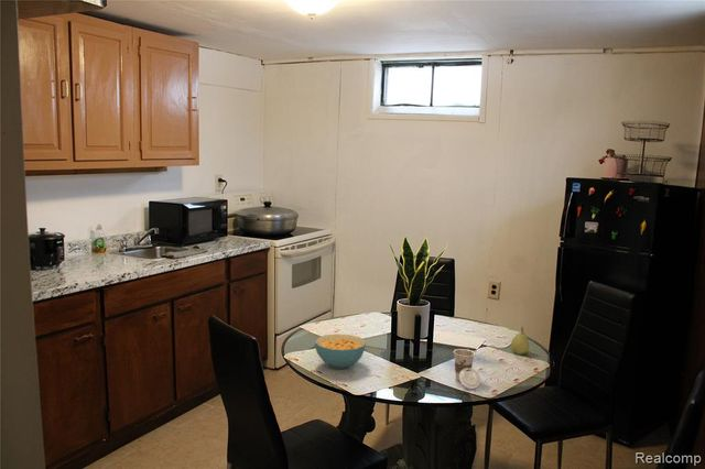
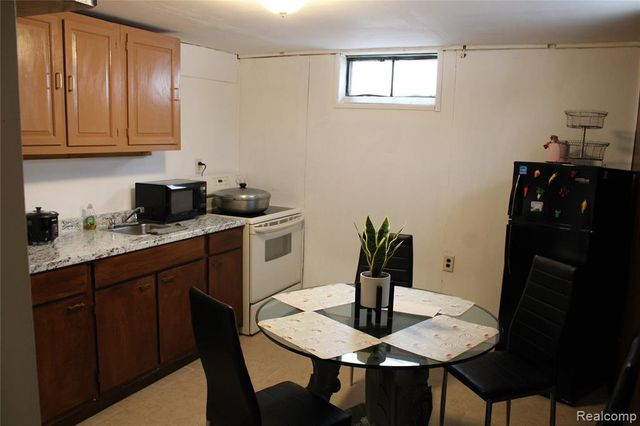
- cereal bowl [314,332,367,370]
- cup [453,348,481,390]
- fruit [510,326,530,356]
